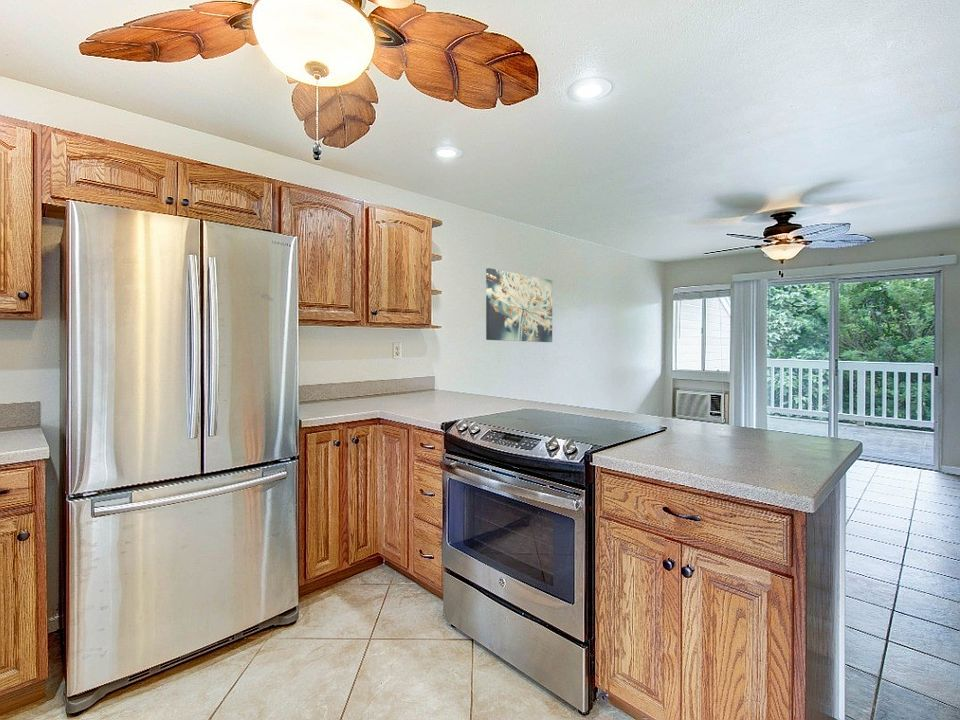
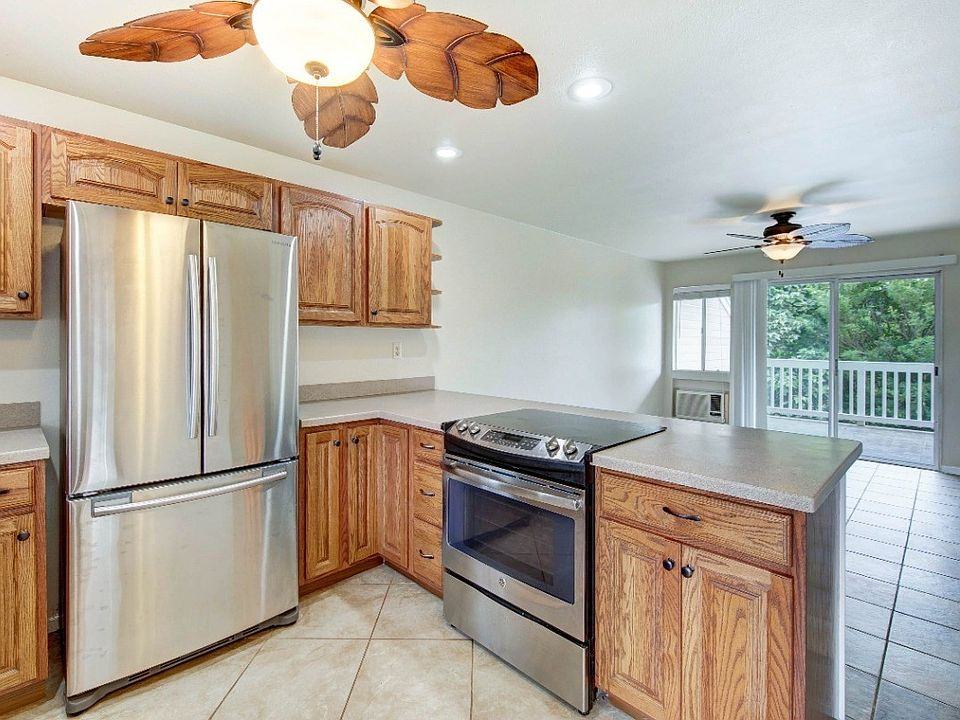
- wall art [485,267,553,343]
